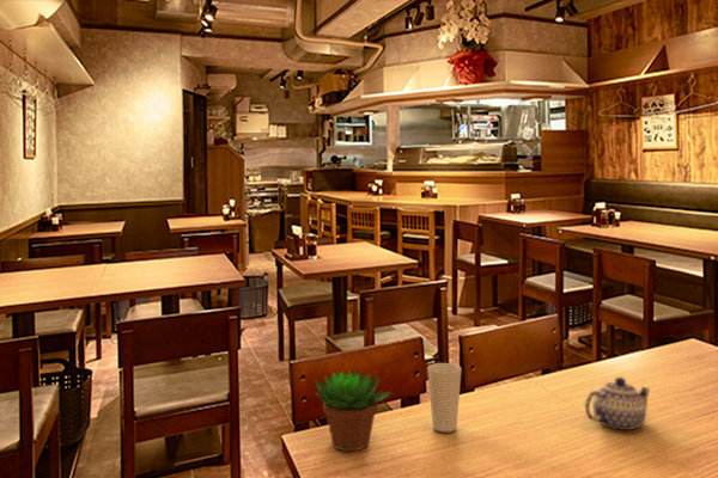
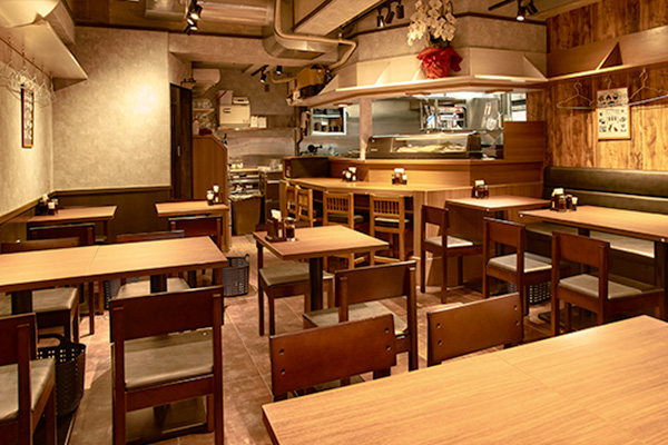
- teapot [584,375,651,431]
- succulent plant [314,369,391,453]
- cup [426,362,462,433]
